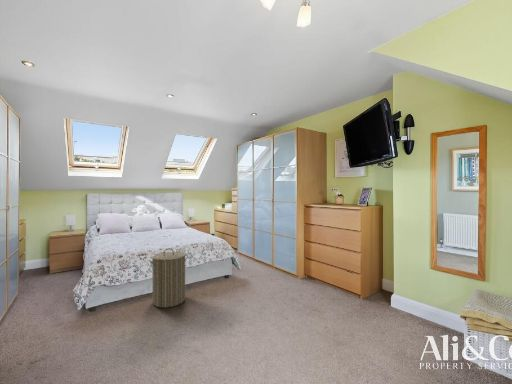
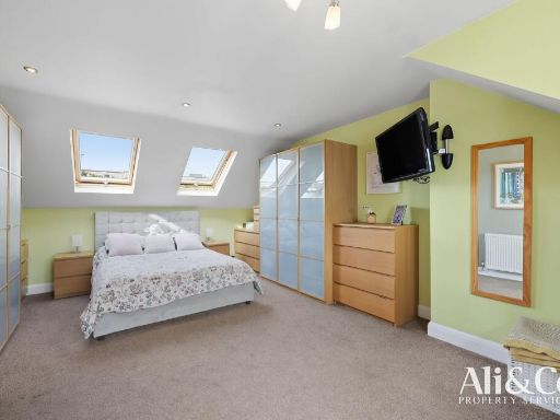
- laundry hamper [148,247,189,309]
